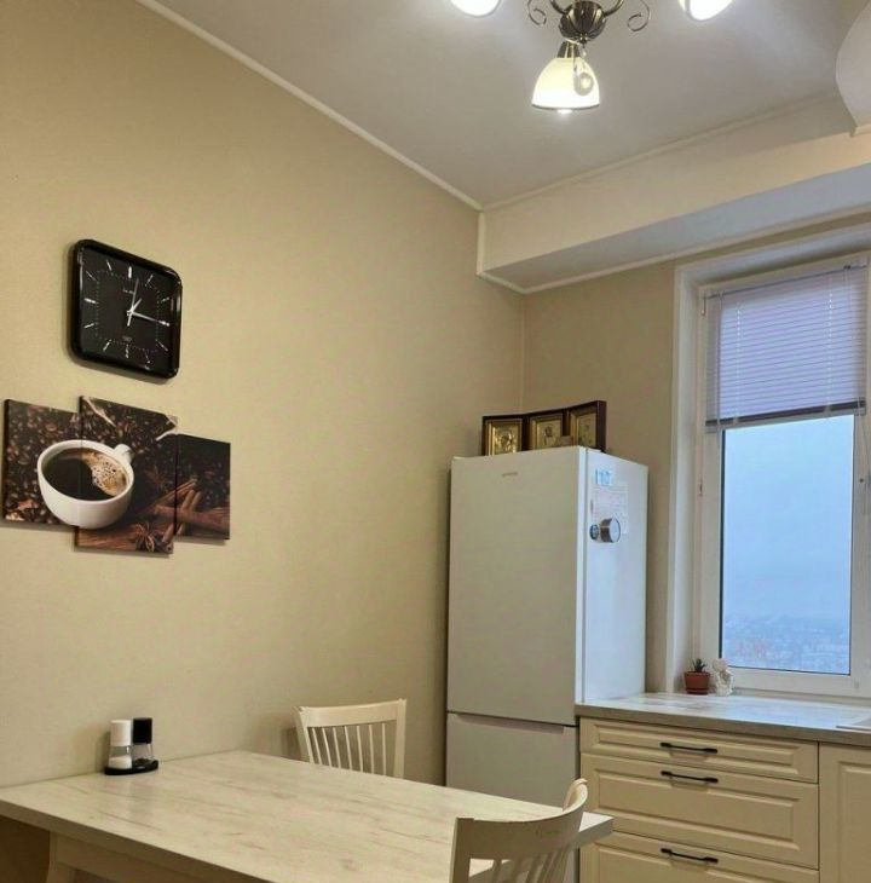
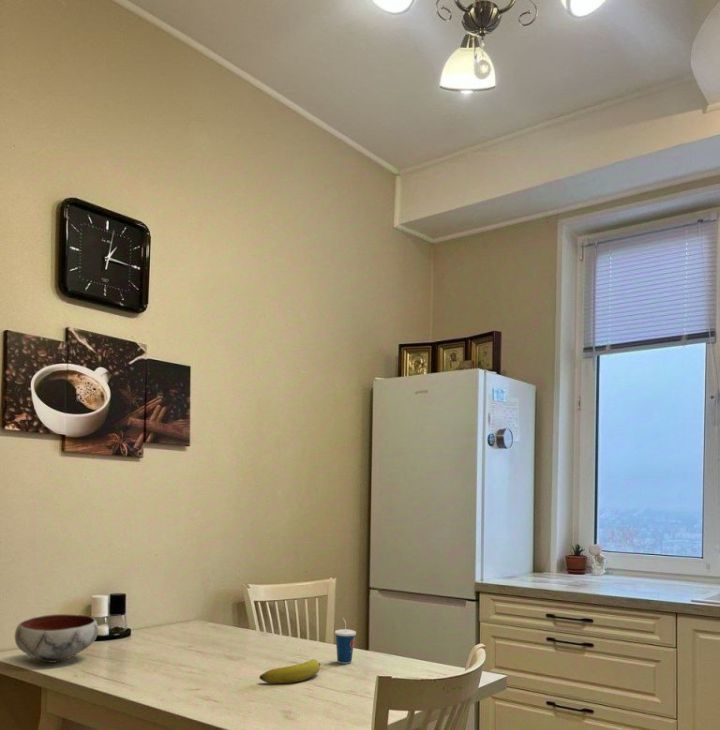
+ cup [334,616,357,665]
+ bowl [14,613,99,664]
+ banana [258,658,322,684]
